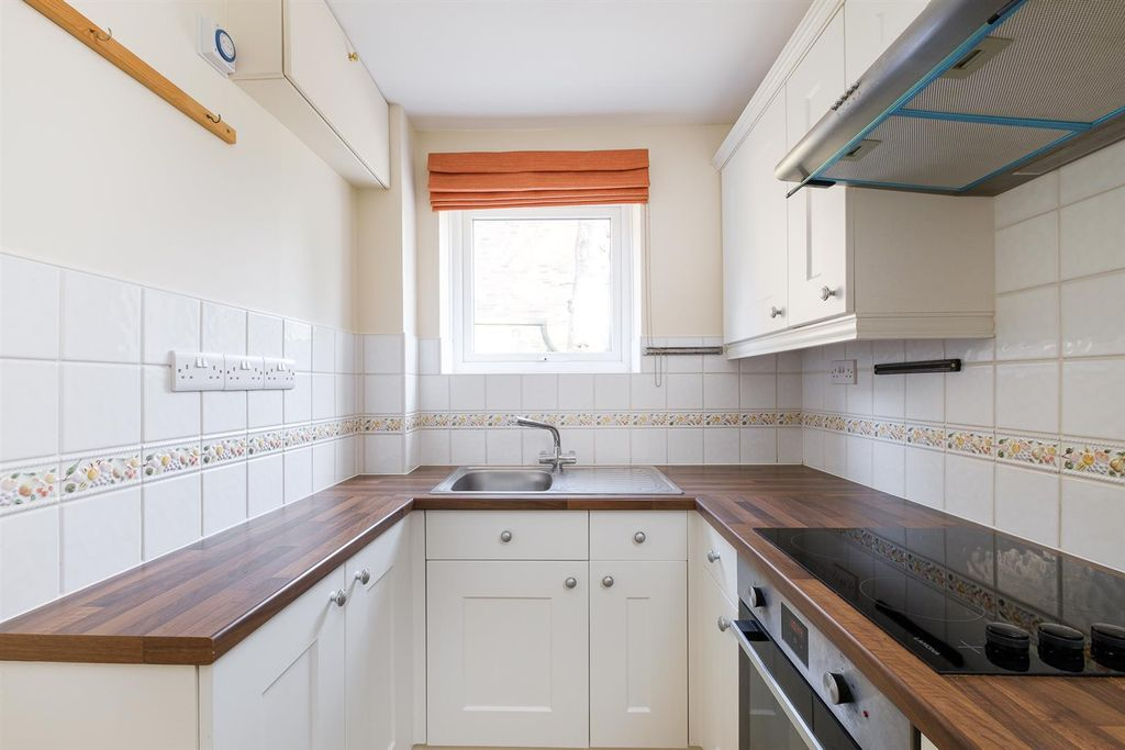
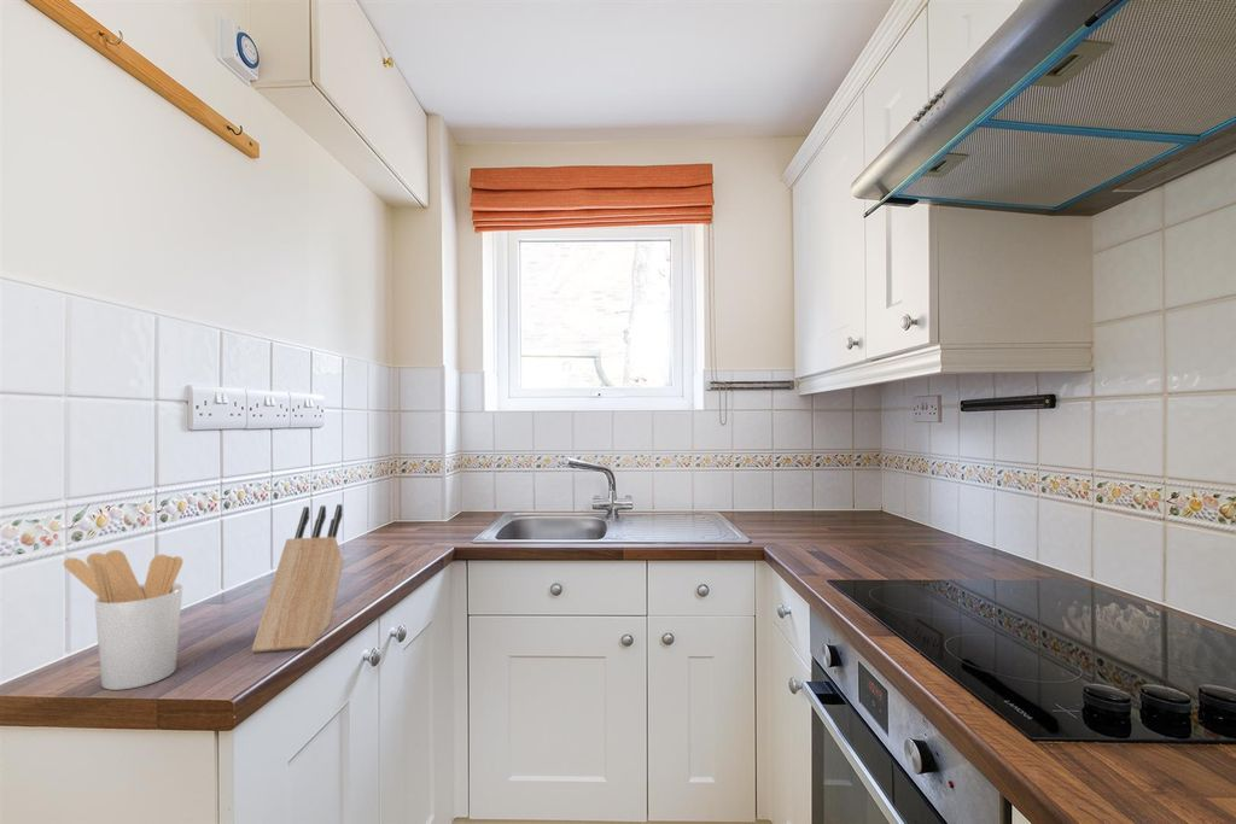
+ knife block [250,503,345,654]
+ utensil holder [63,549,183,691]
